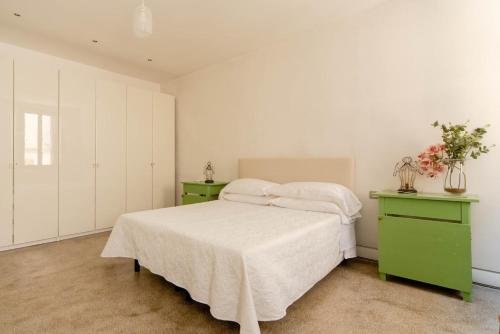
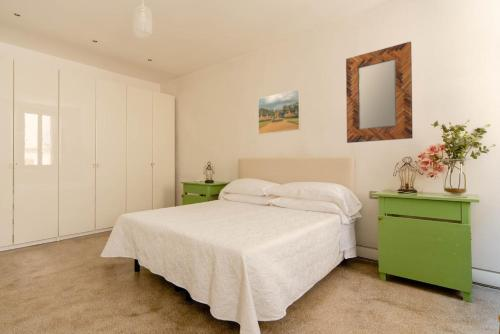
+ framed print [257,88,301,135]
+ home mirror [345,41,414,144]
